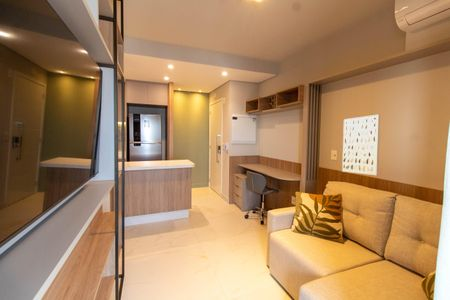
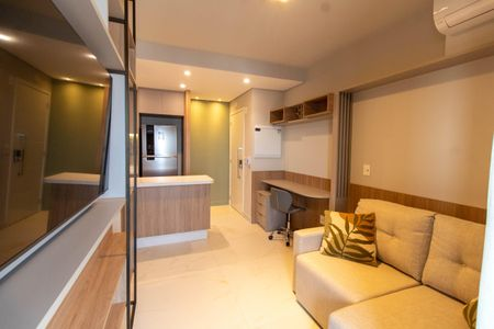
- wall art [341,114,381,176]
